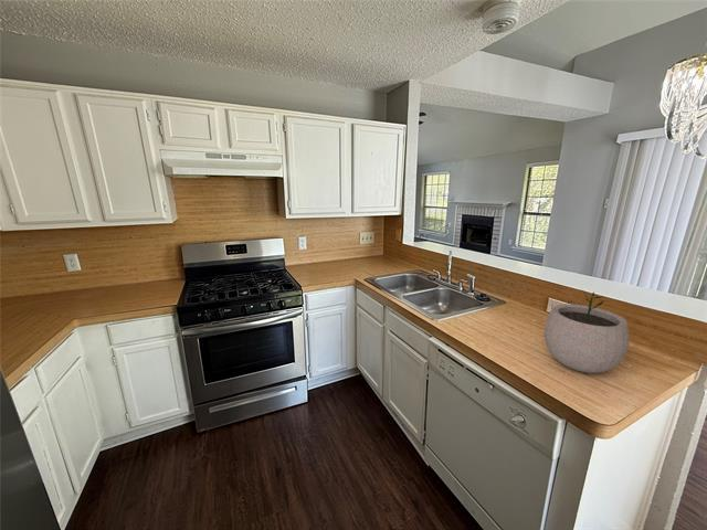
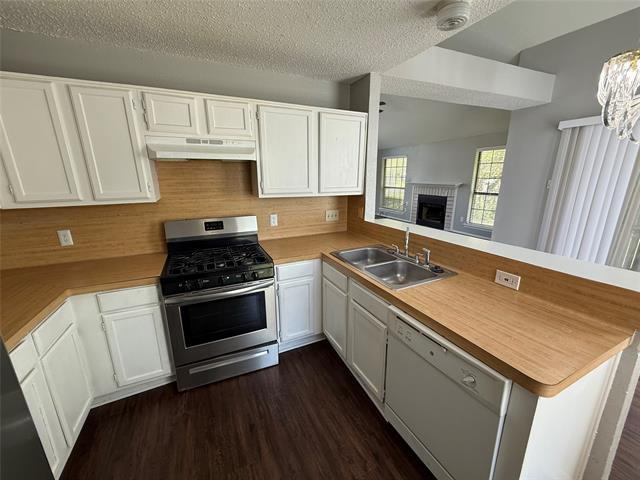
- plant pot [544,289,630,374]
